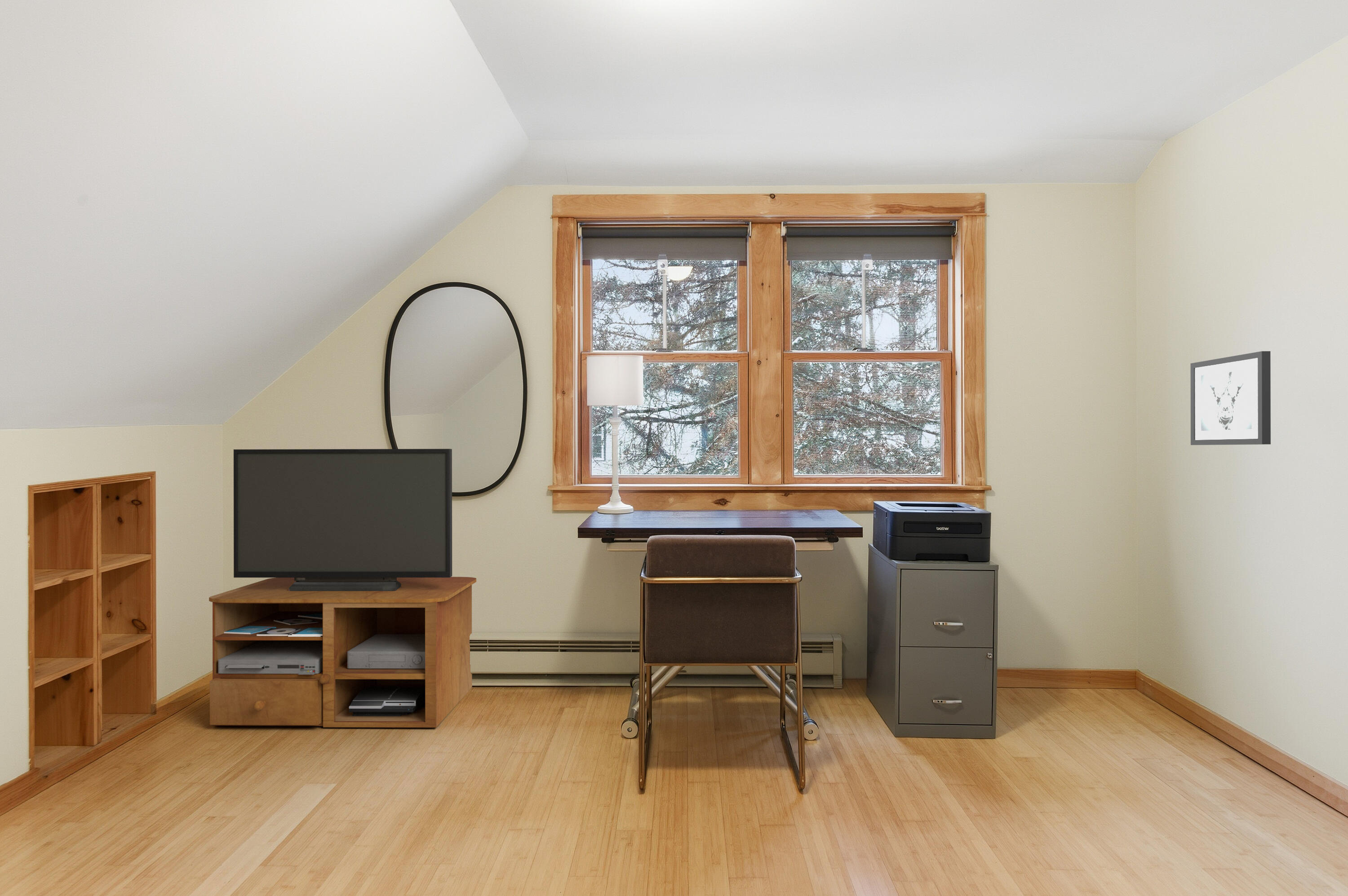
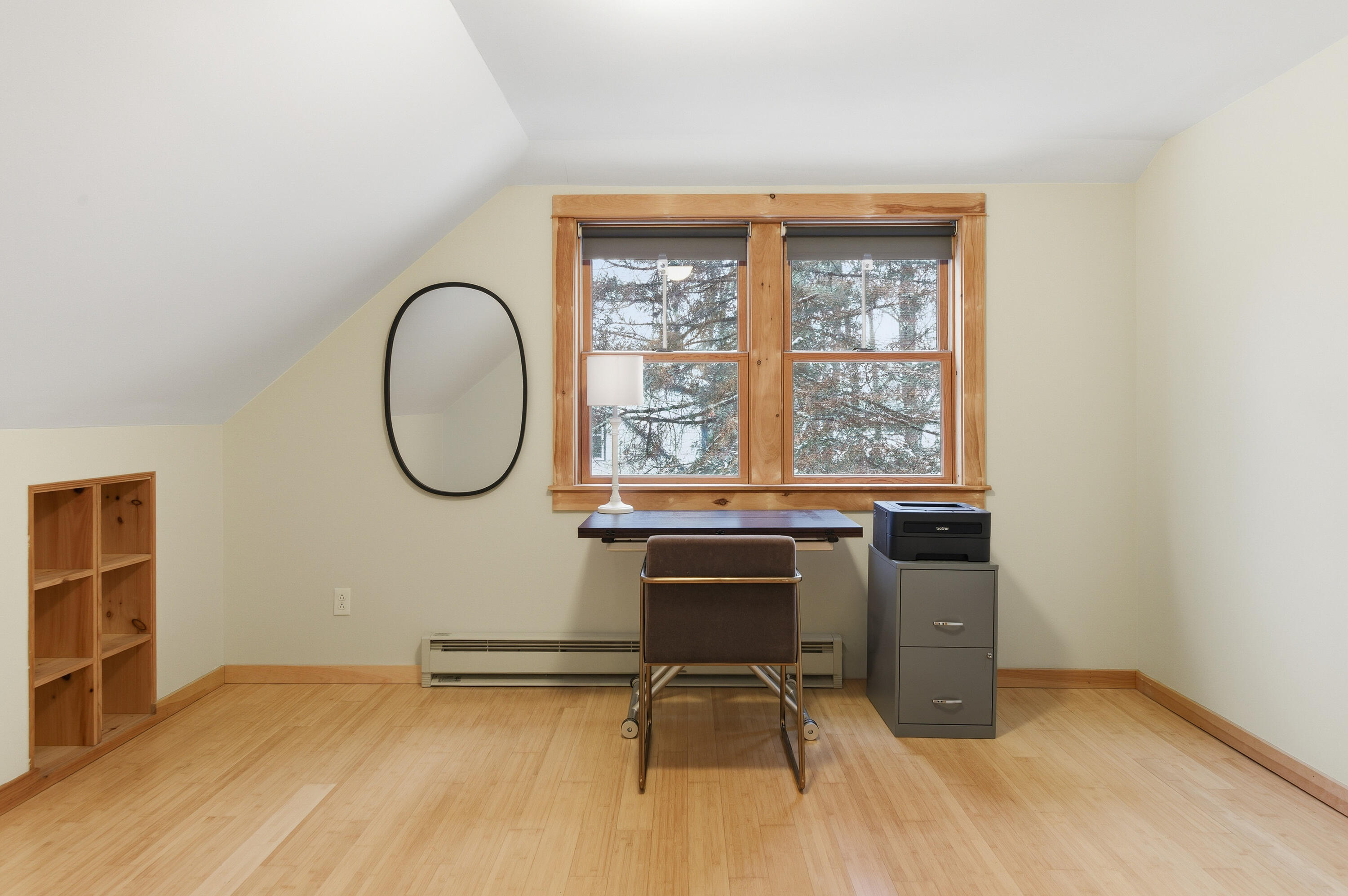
- tv stand [208,448,477,728]
- wall art [1190,351,1271,446]
